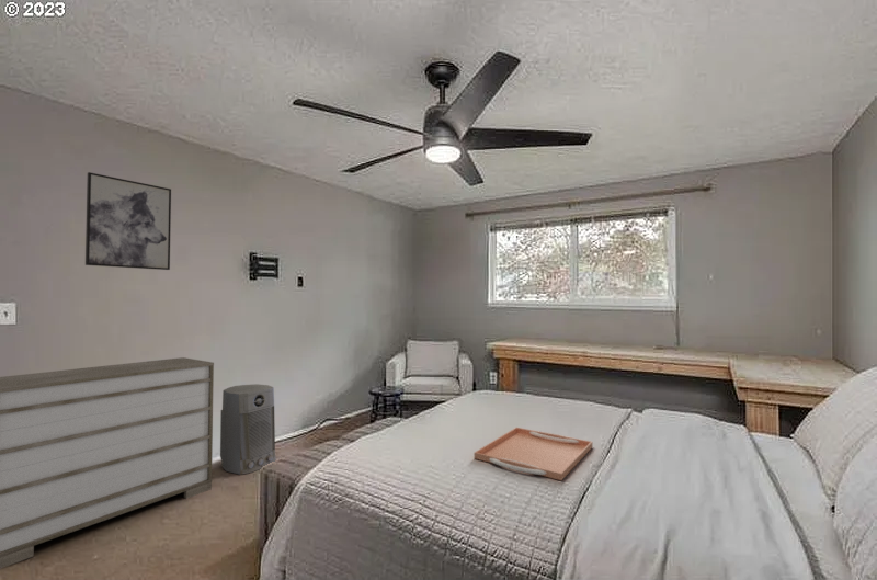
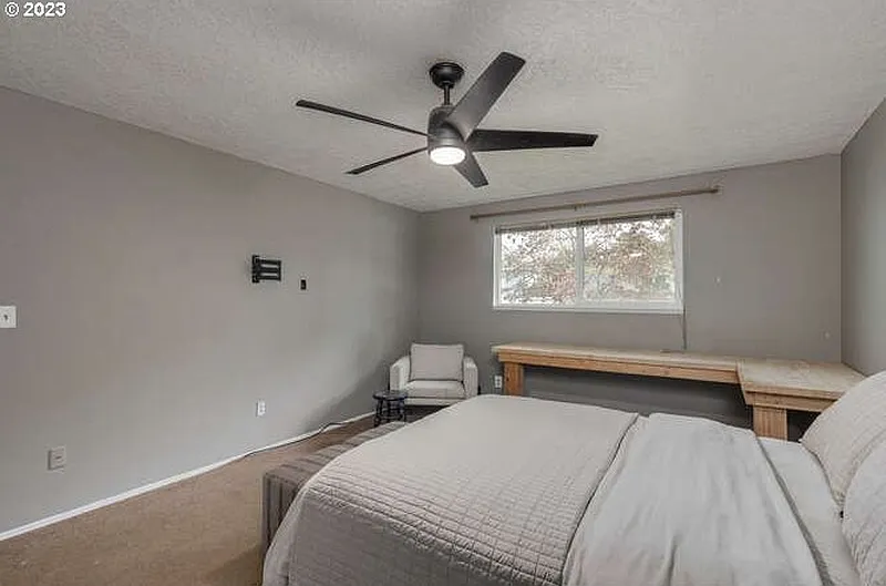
- air purifier [219,383,277,476]
- serving tray [474,427,593,481]
- wall art [84,171,172,271]
- dresser [0,356,215,570]
